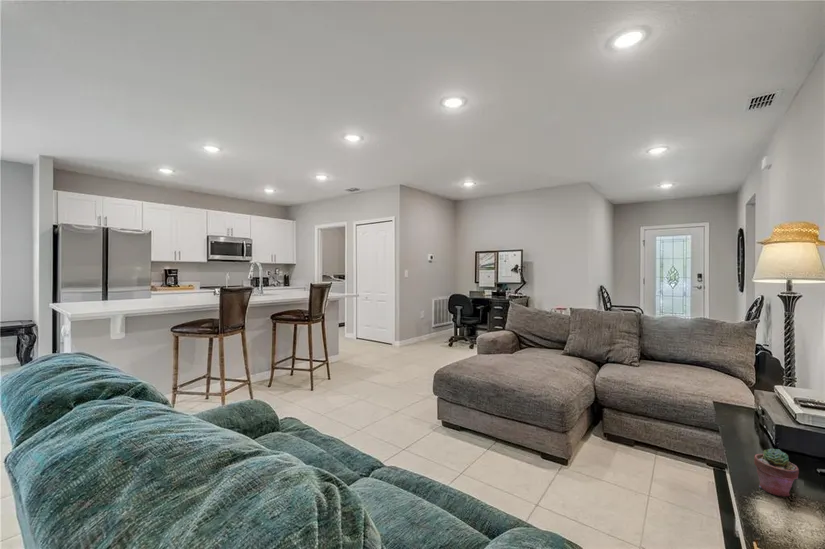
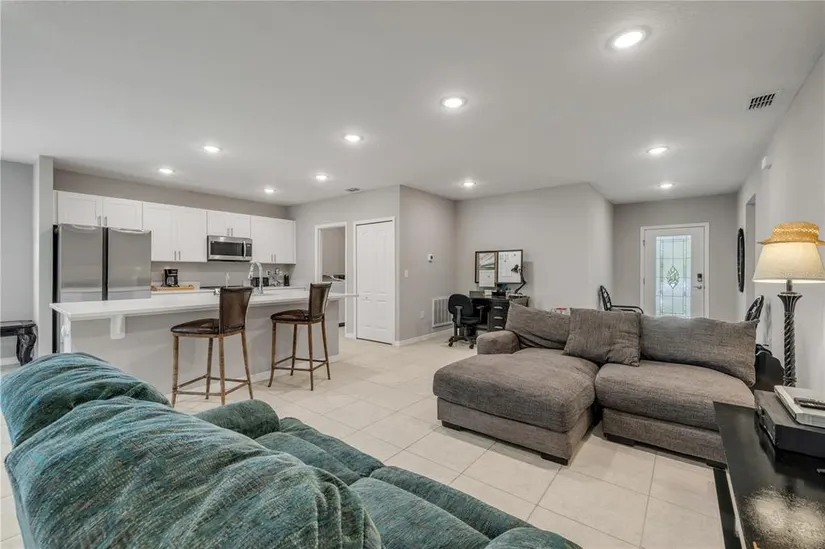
- potted succulent [753,448,800,498]
